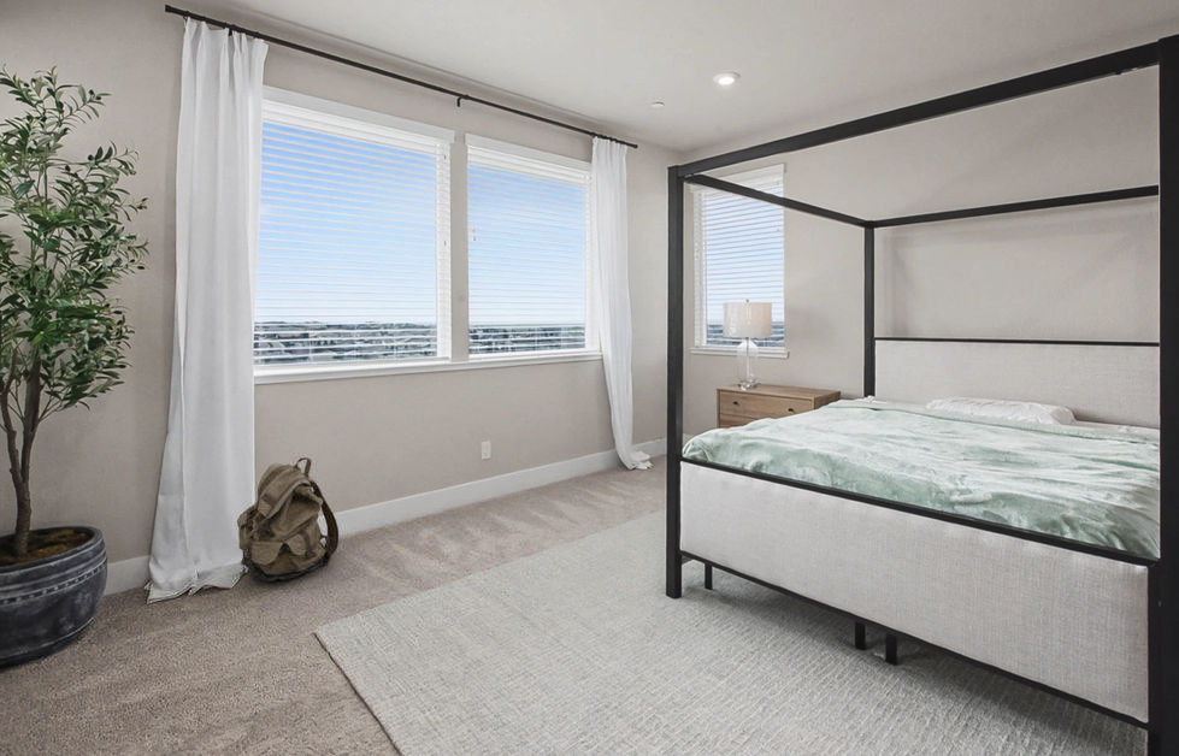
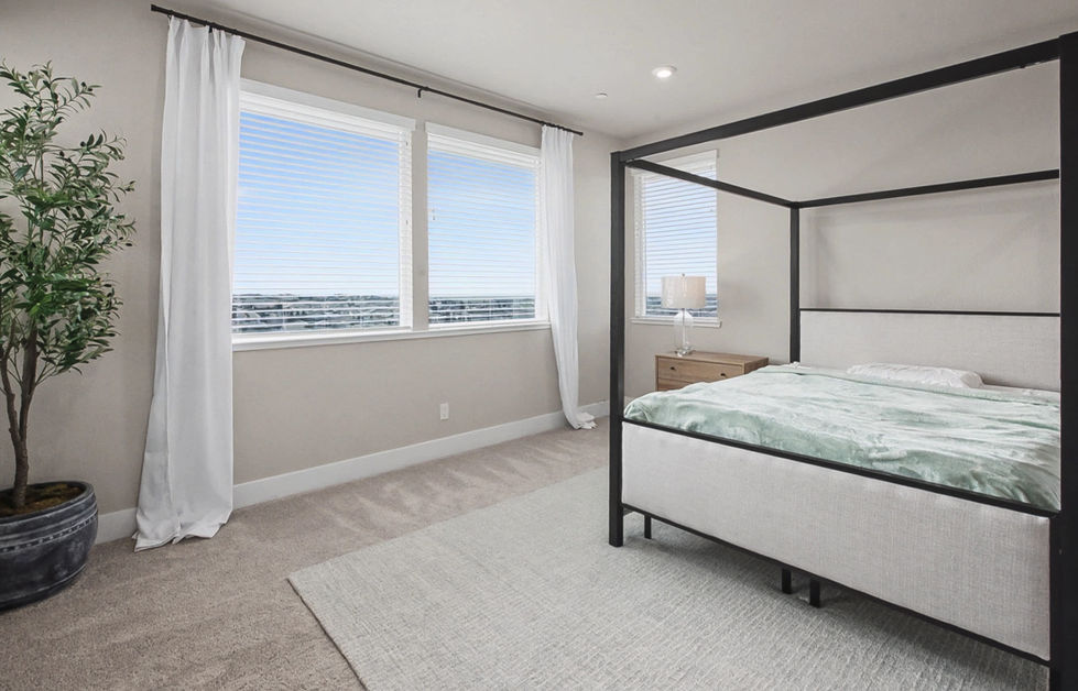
- backpack [236,456,340,584]
